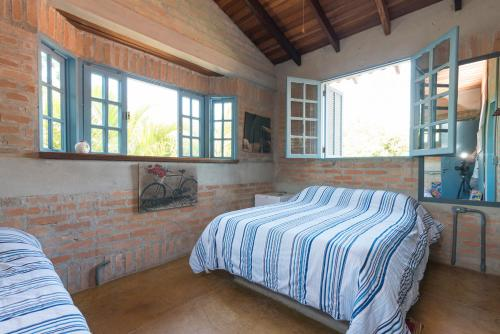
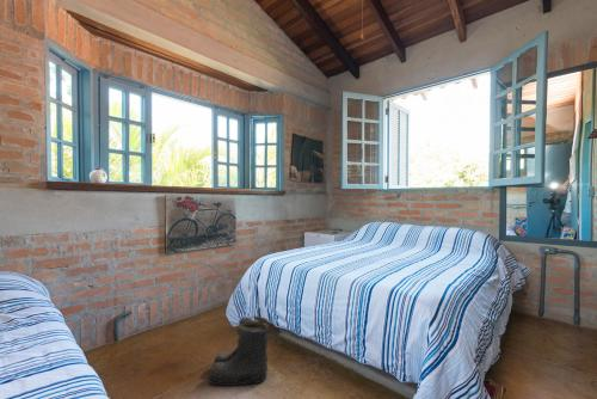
+ boots [208,315,270,387]
